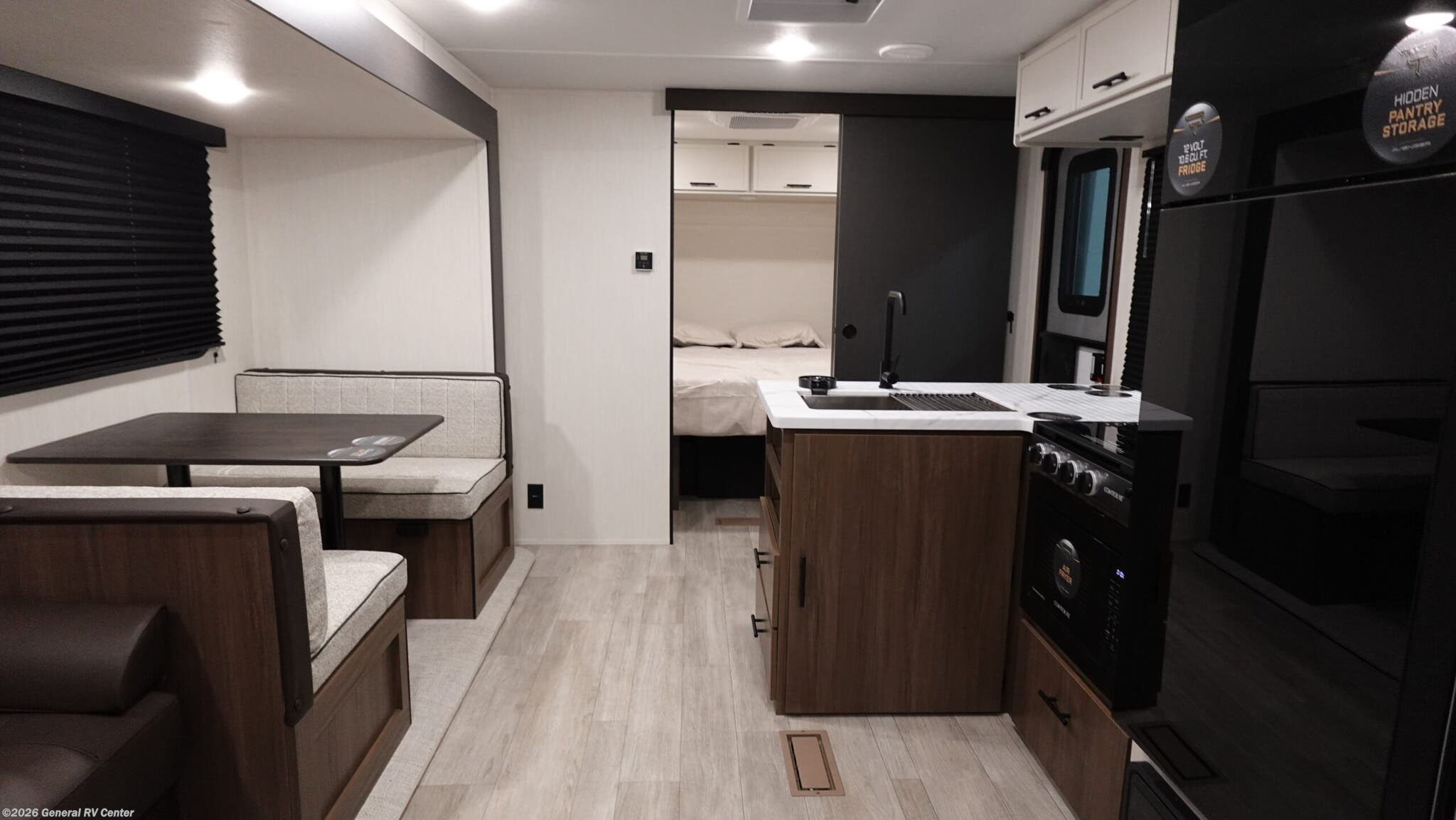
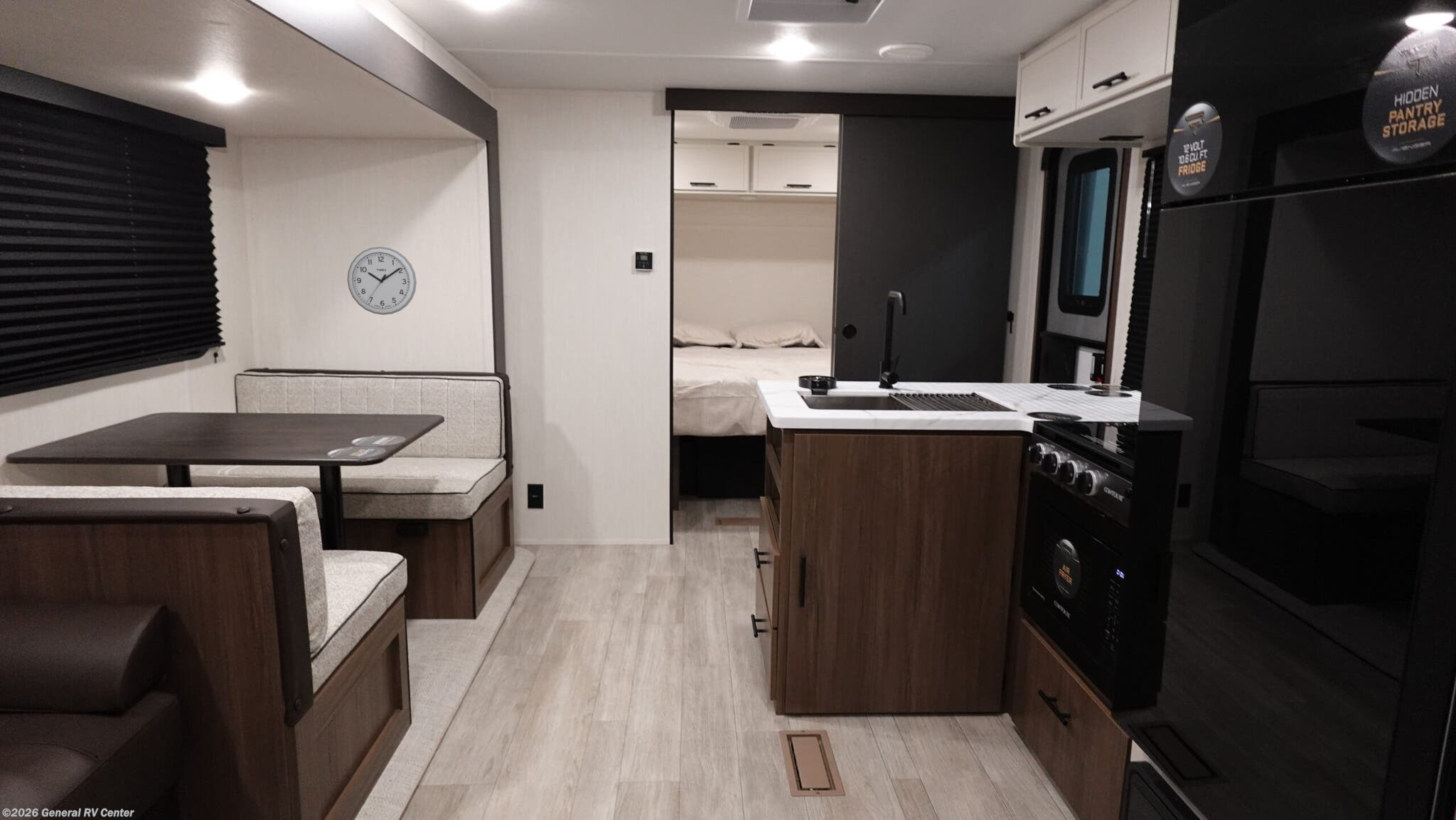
+ wall clock [347,246,417,316]
